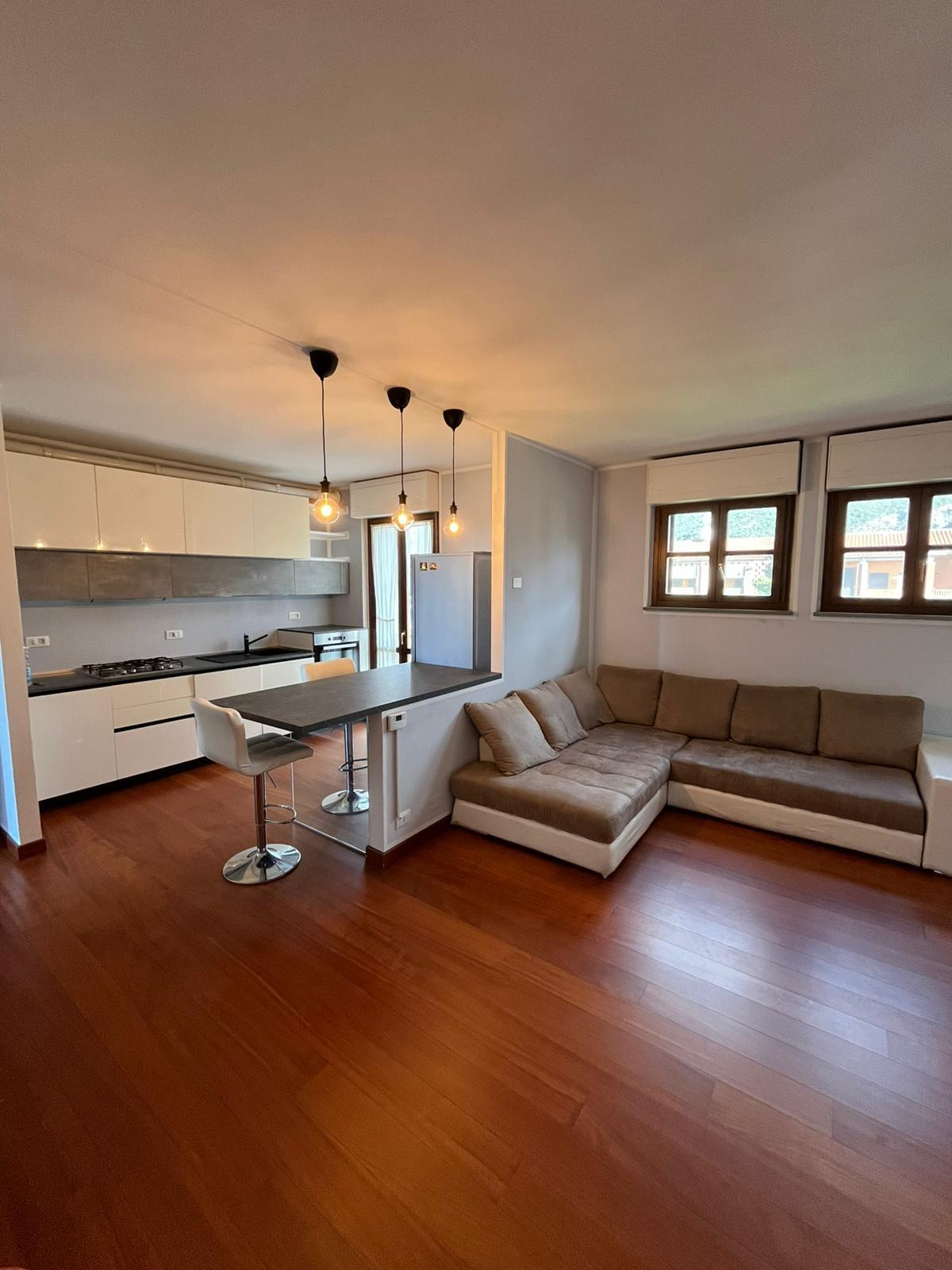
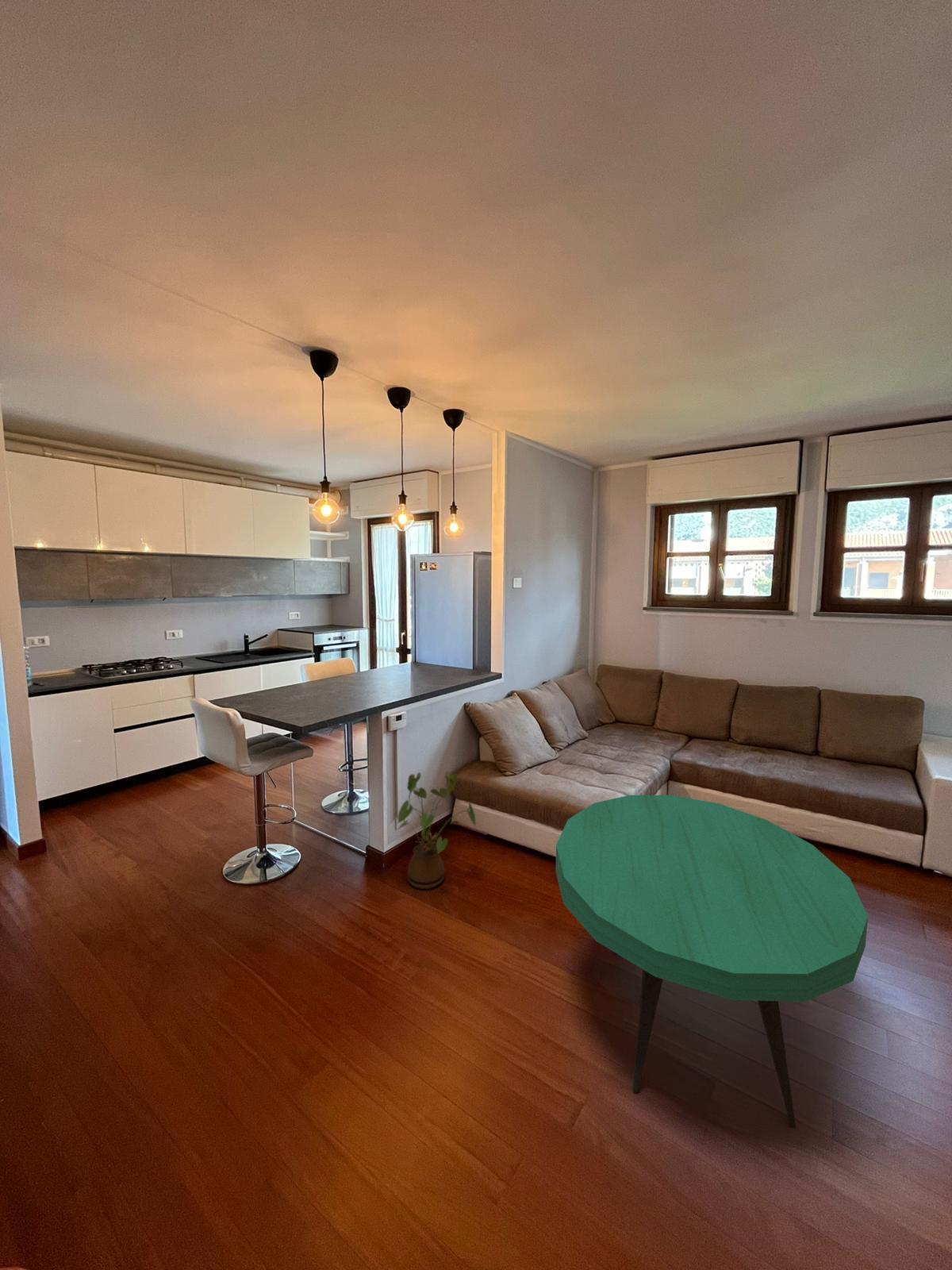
+ coffee table [555,795,869,1128]
+ house plant [396,770,477,890]
